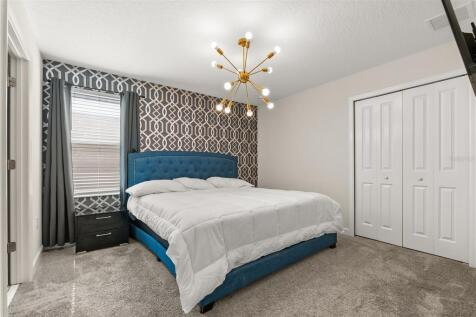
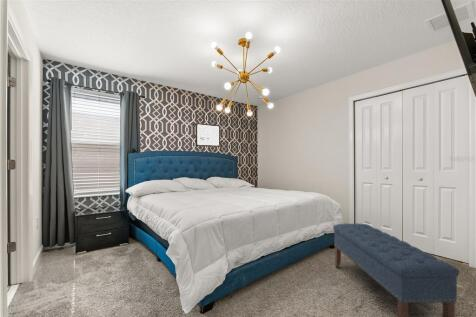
+ wall art [195,122,221,148]
+ bench [332,223,460,317]
